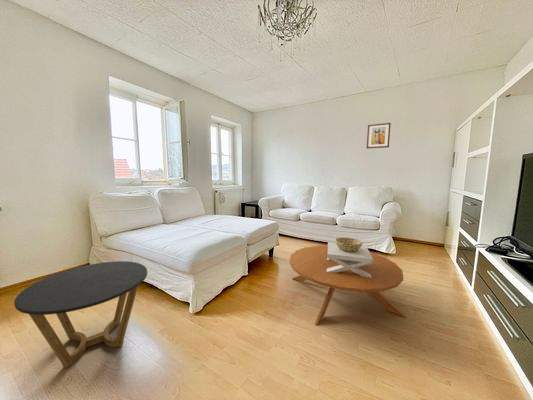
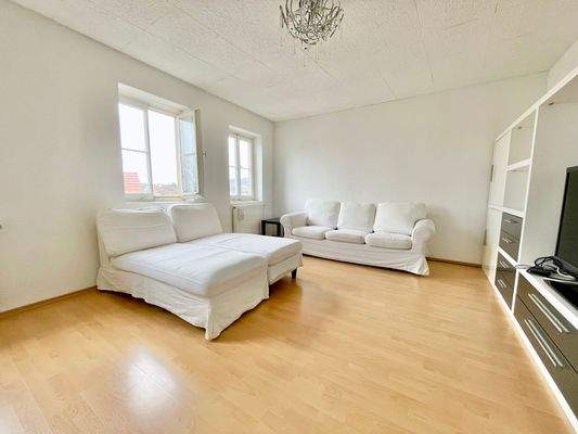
- decorative bowl [327,236,373,278]
- side table [13,260,148,369]
- wall art [366,122,392,149]
- coffee table [288,244,408,326]
